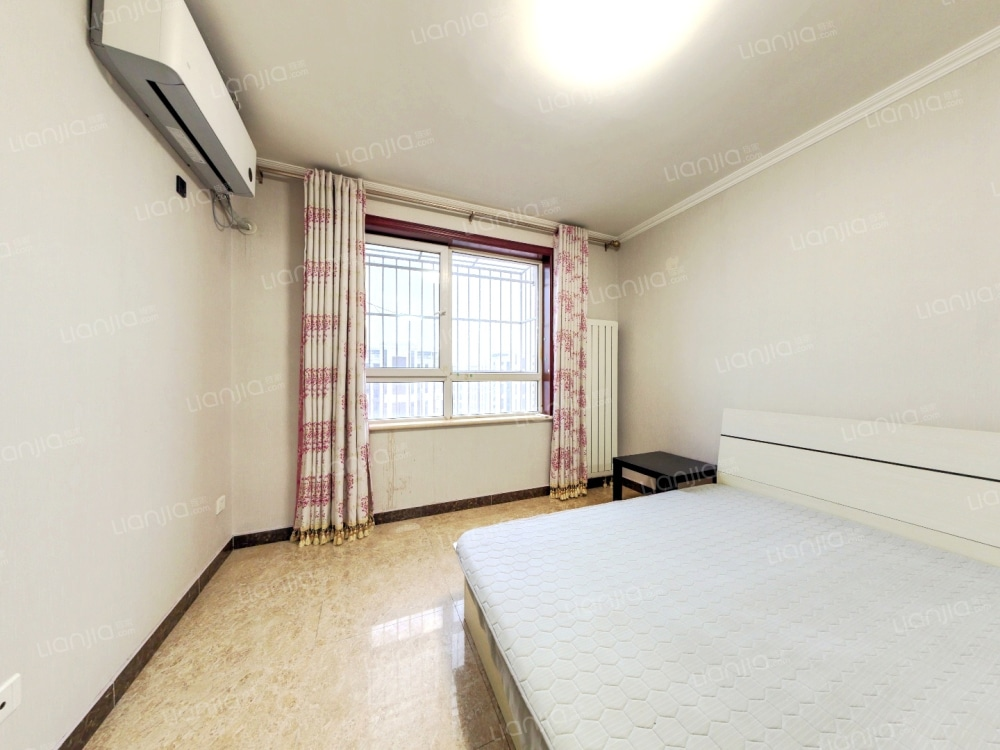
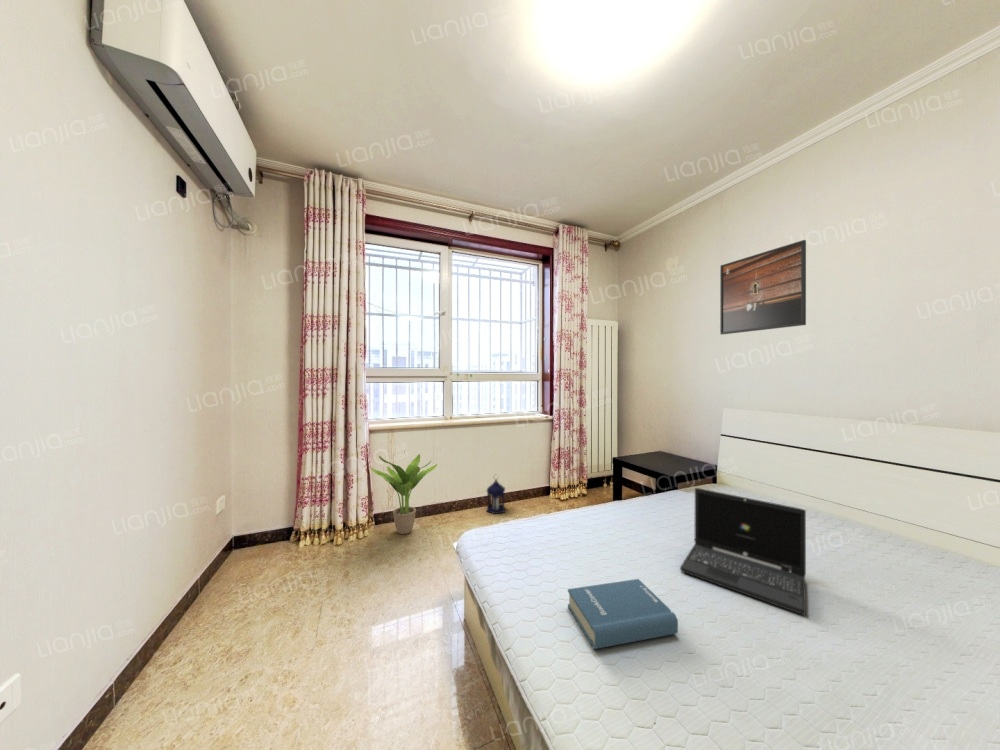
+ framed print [719,239,807,335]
+ hardback book [567,578,679,650]
+ potted plant [370,453,438,535]
+ lantern [485,474,506,515]
+ laptop [679,487,807,616]
